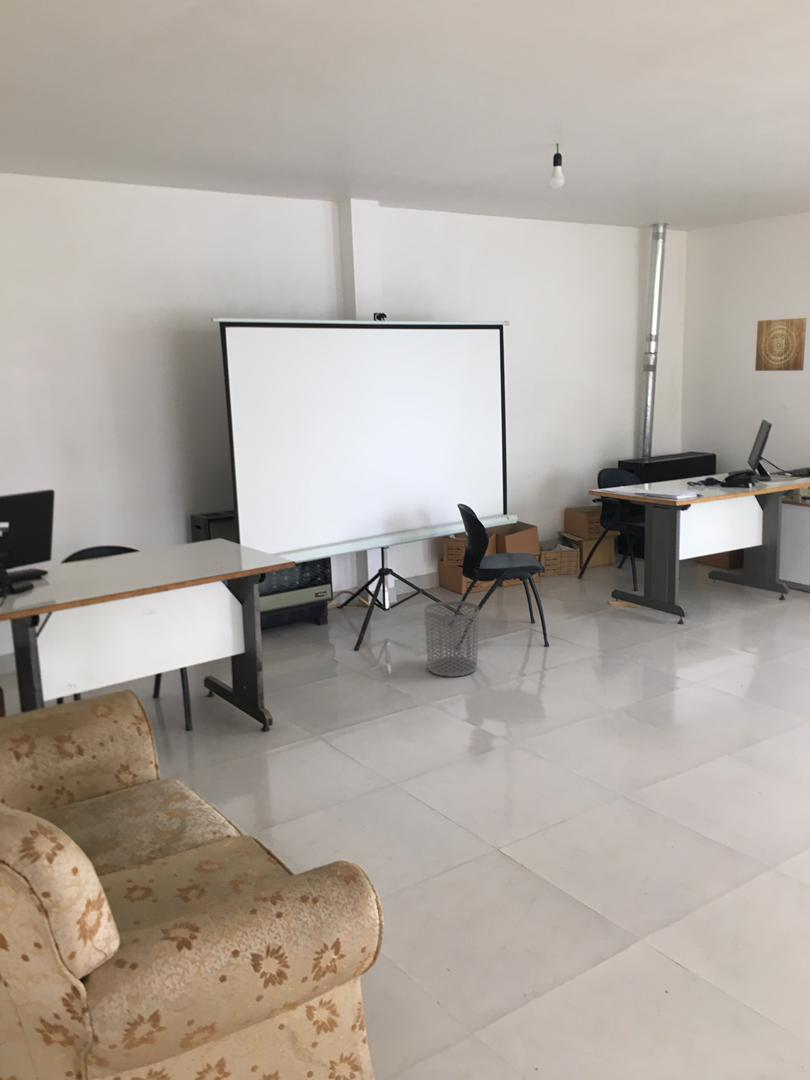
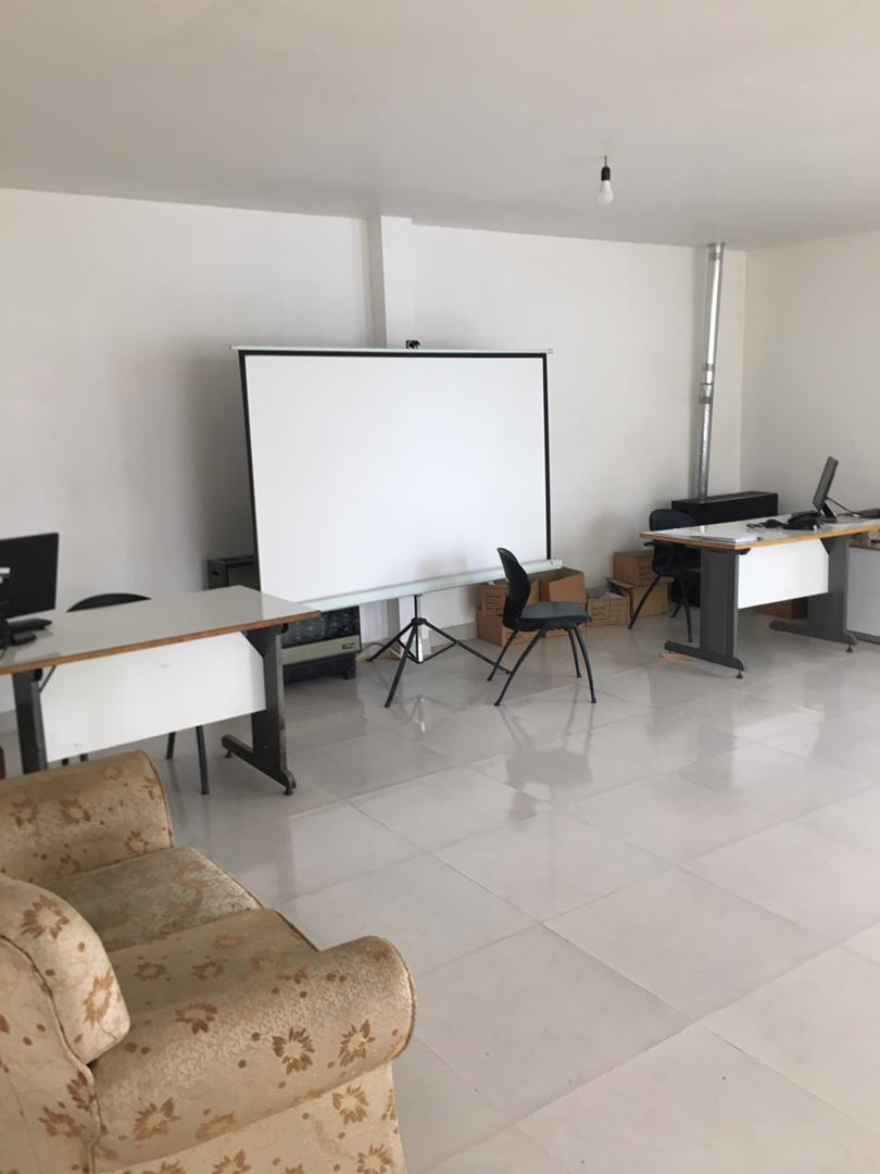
- waste bin [423,600,480,678]
- wall art [754,317,807,372]
